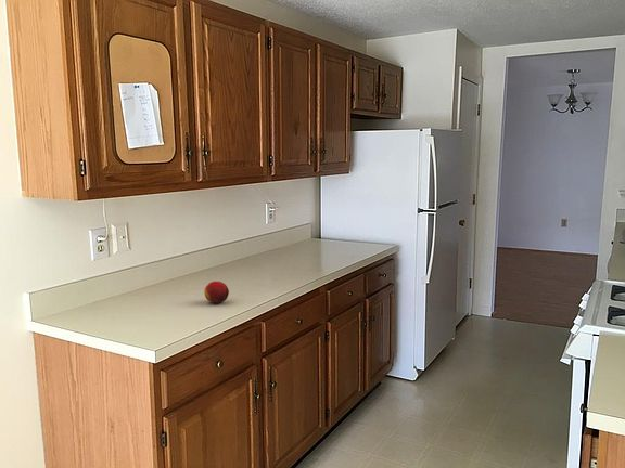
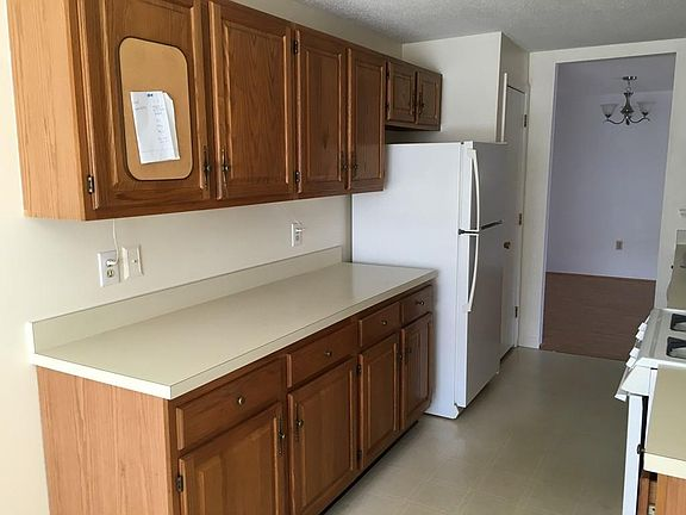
- fruit [203,281,230,304]
